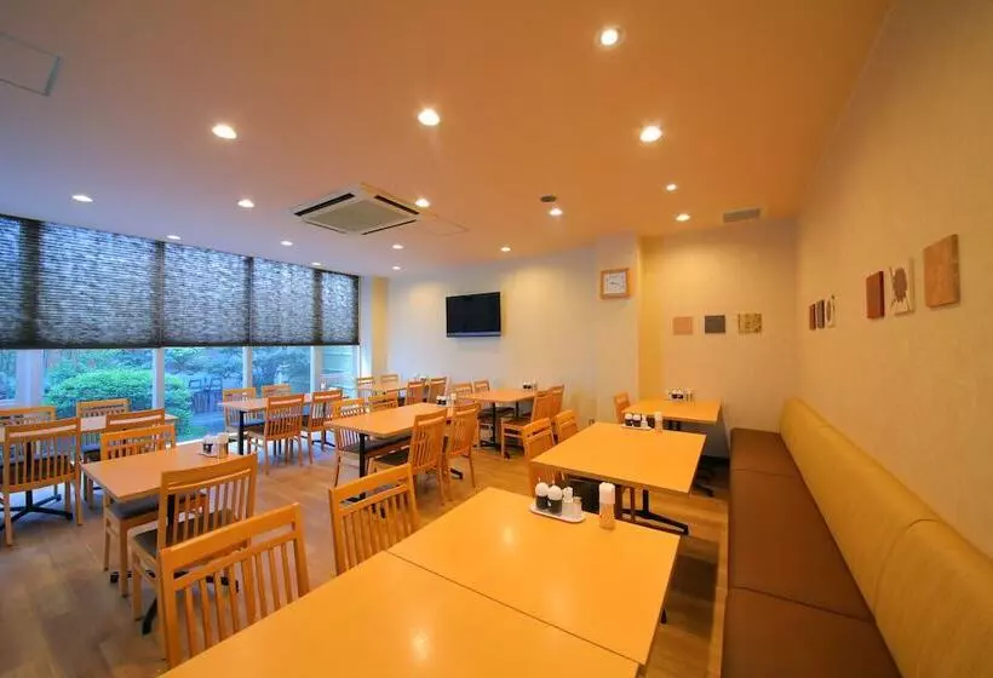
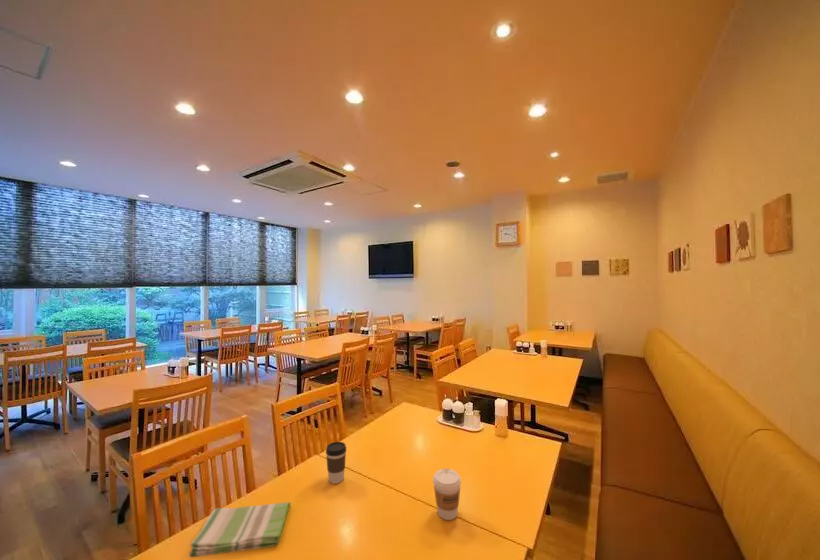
+ coffee cup [325,441,347,485]
+ coffee cup [432,468,462,521]
+ dish towel [188,501,291,558]
